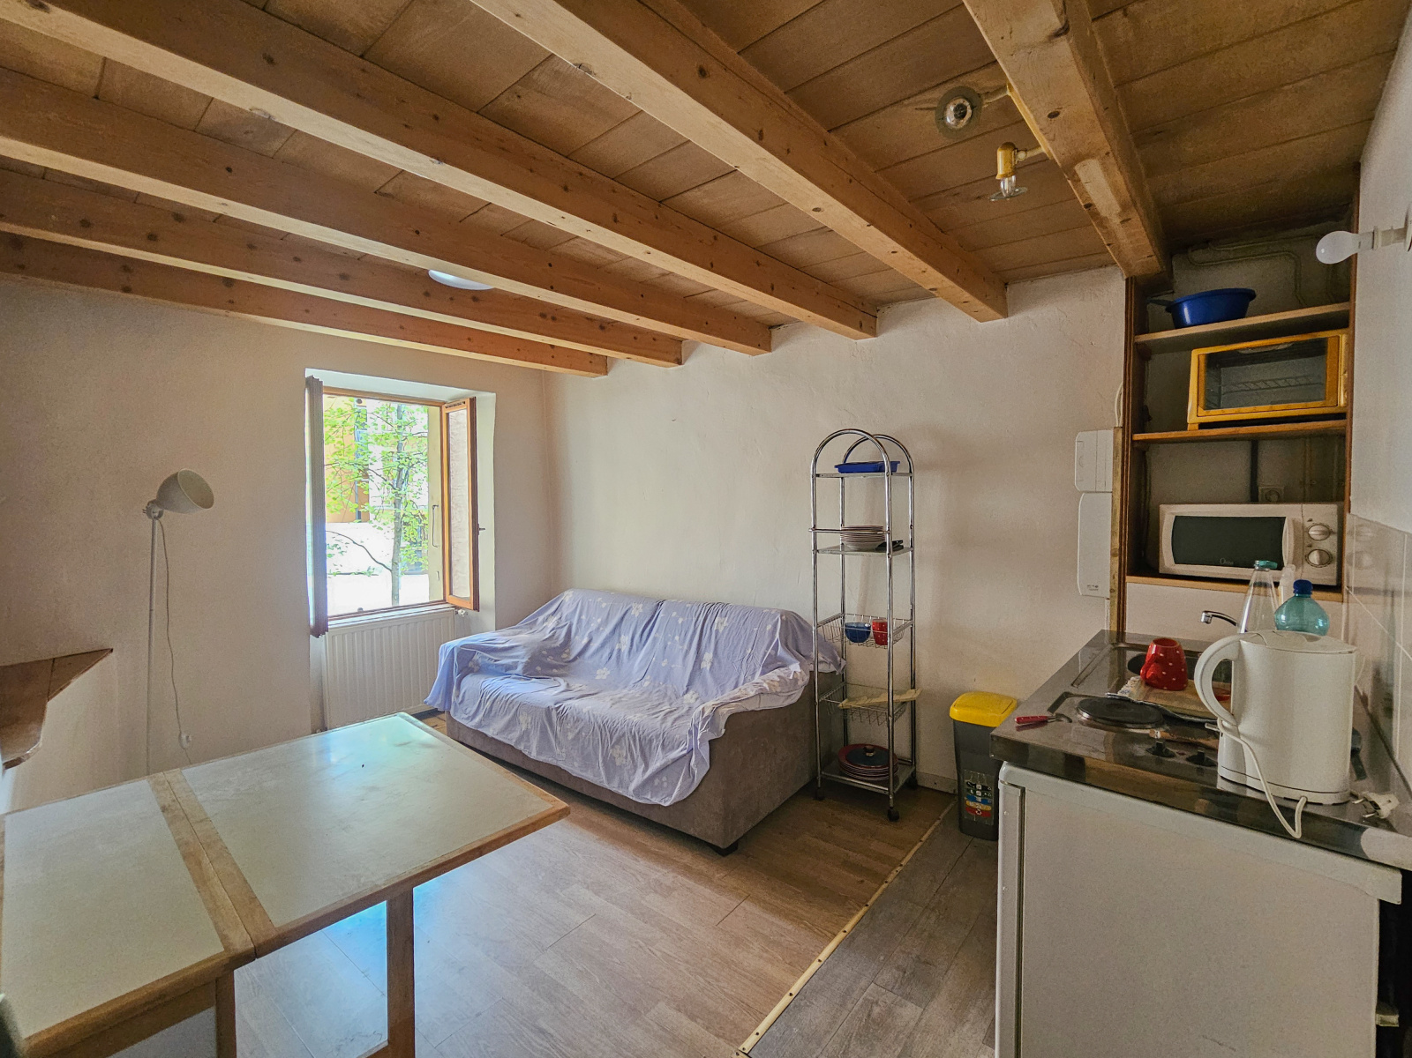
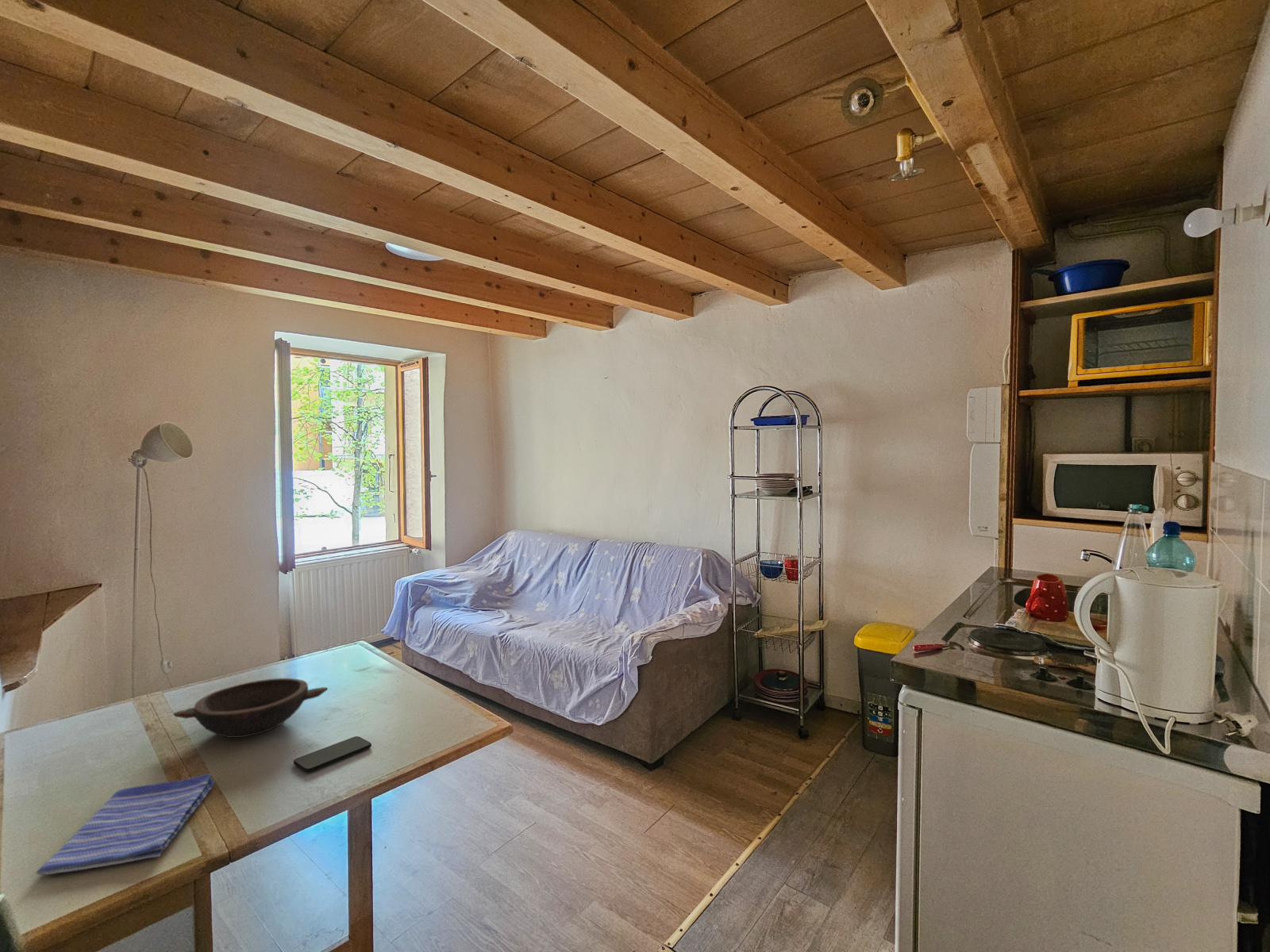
+ dish towel [35,773,215,876]
+ bowl [172,678,329,739]
+ smartphone [293,735,372,773]
